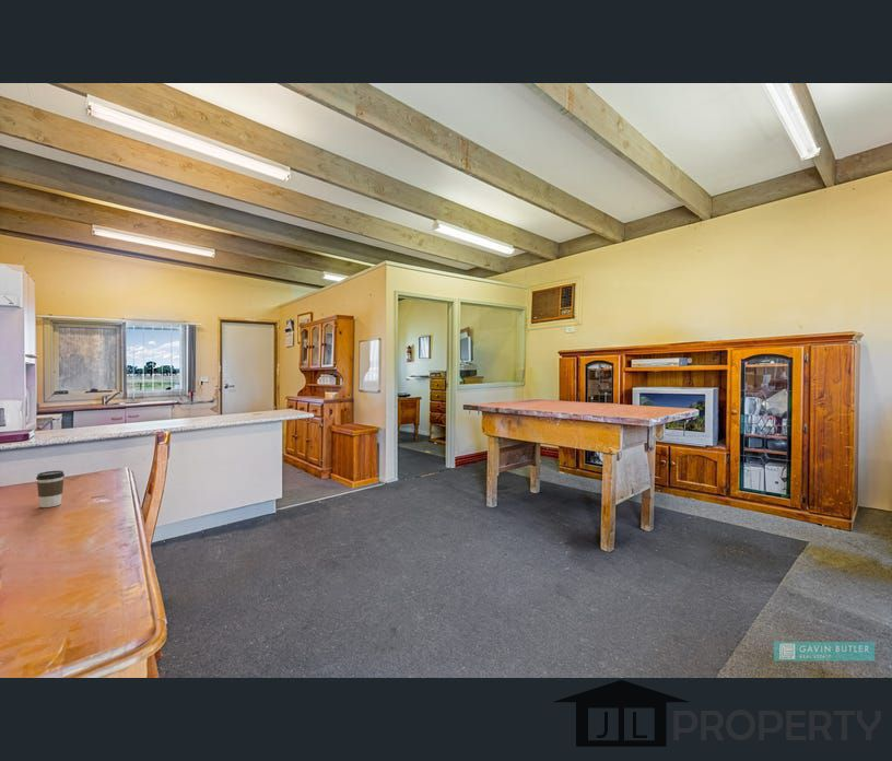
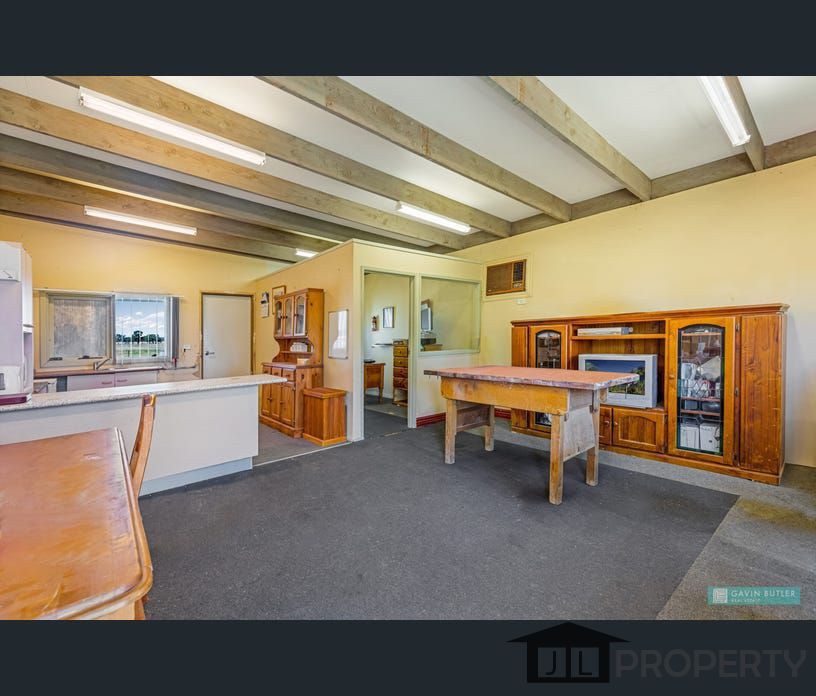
- coffee cup [35,469,66,508]
